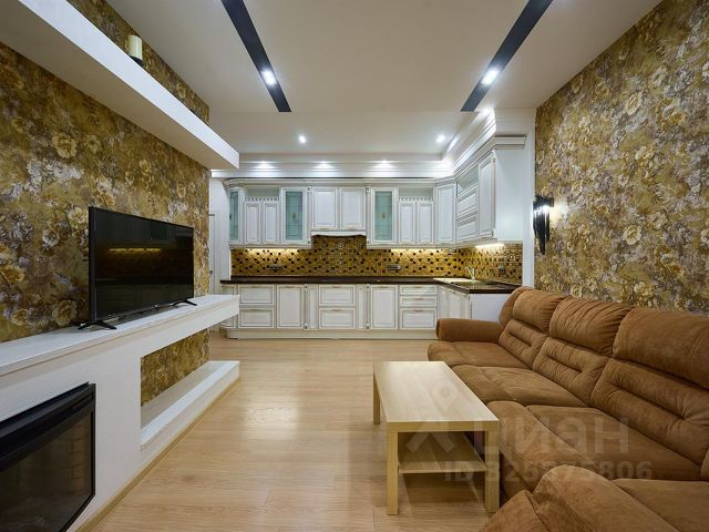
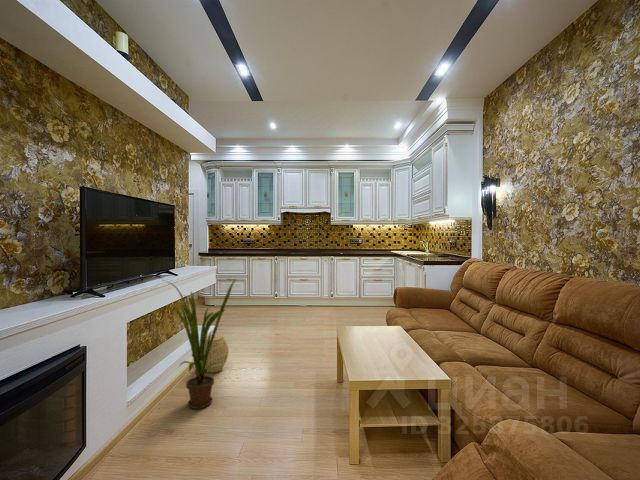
+ house plant [161,278,237,410]
+ woven basket [204,334,230,374]
